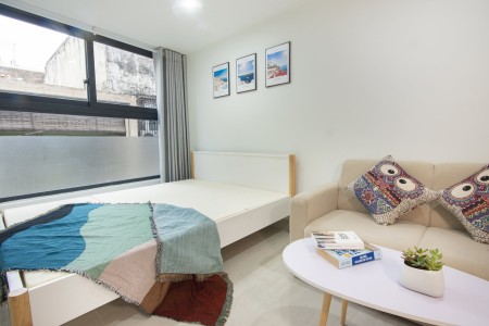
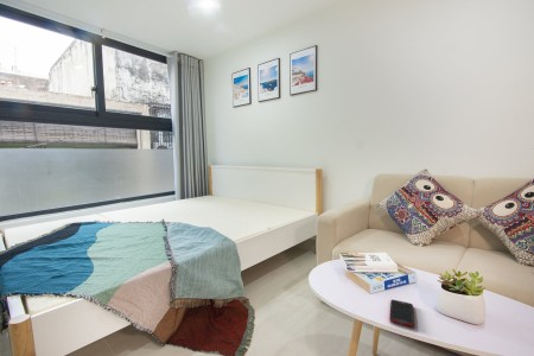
+ cell phone [388,299,415,329]
